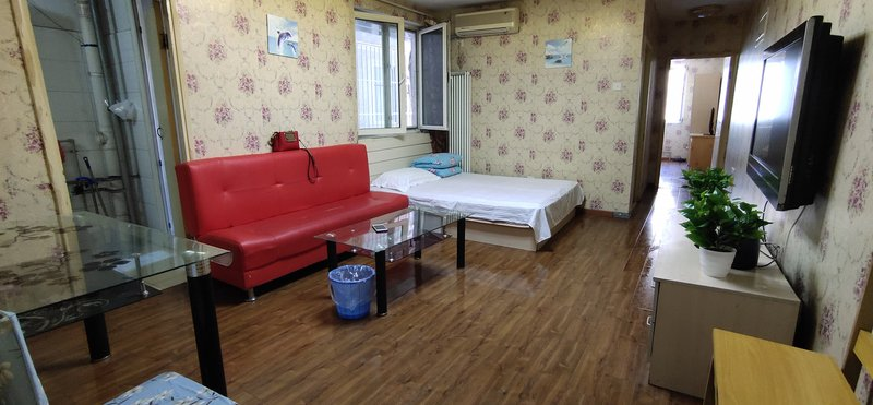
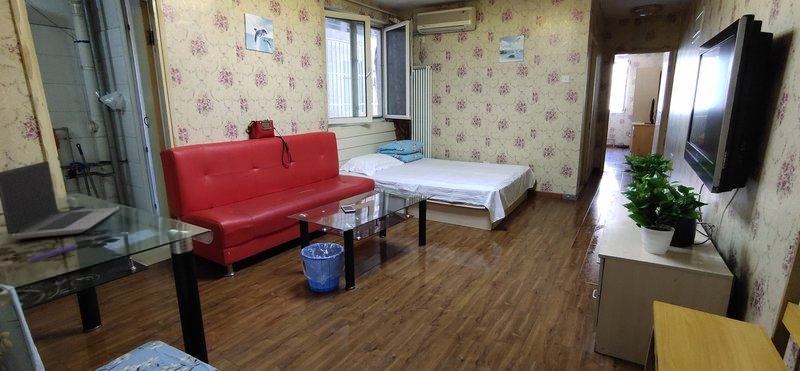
+ pen [25,244,79,262]
+ laptop computer [0,160,120,240]
